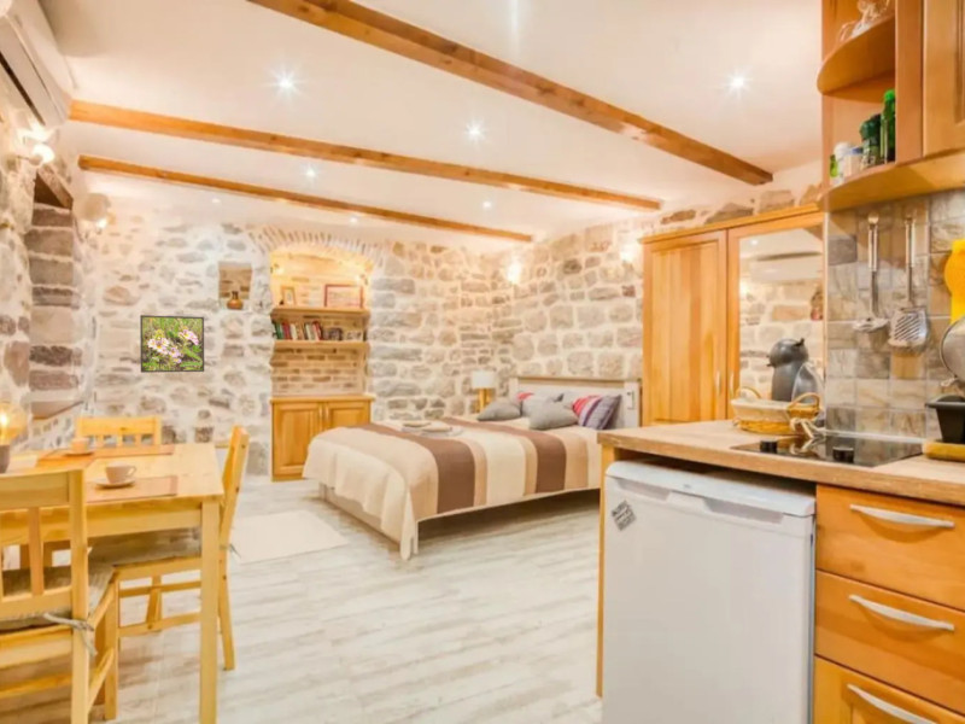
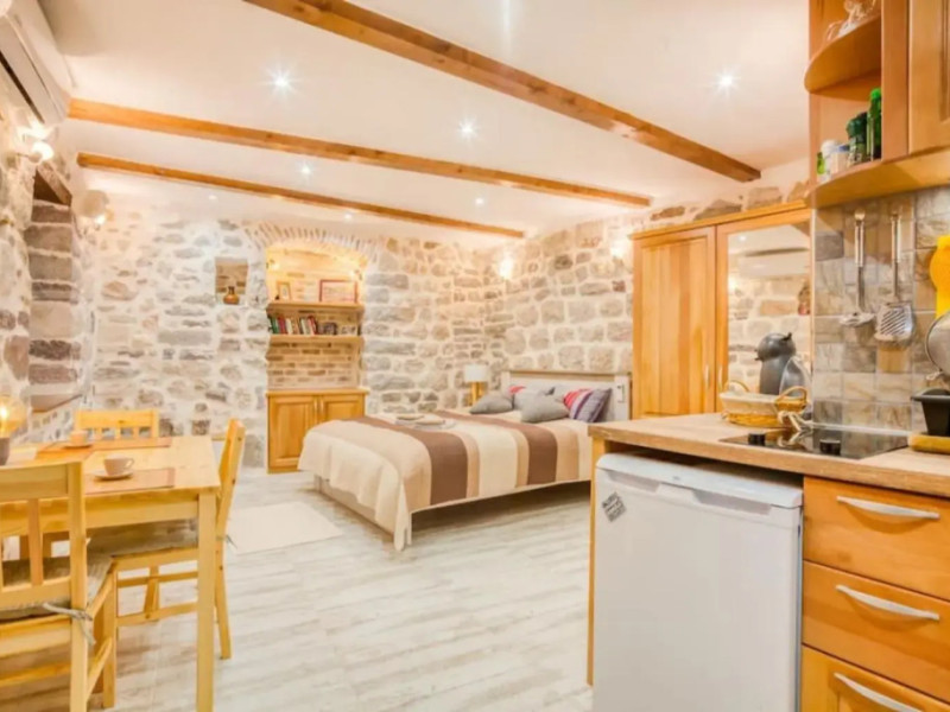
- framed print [139,314,205,374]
